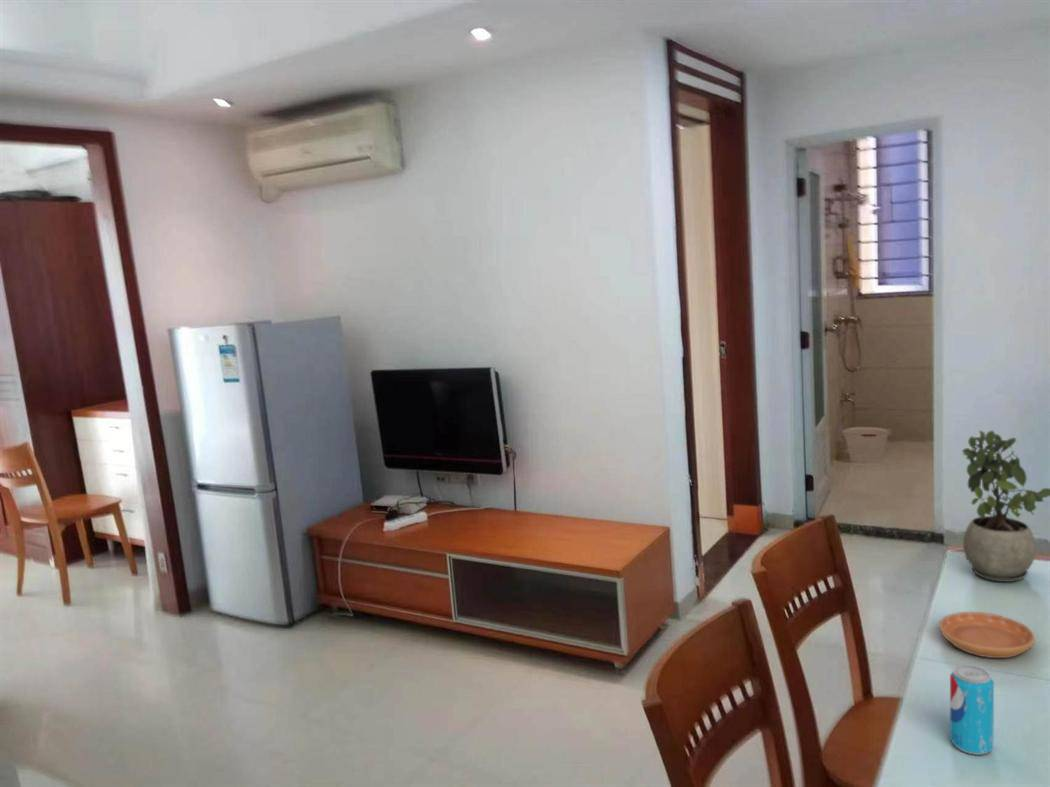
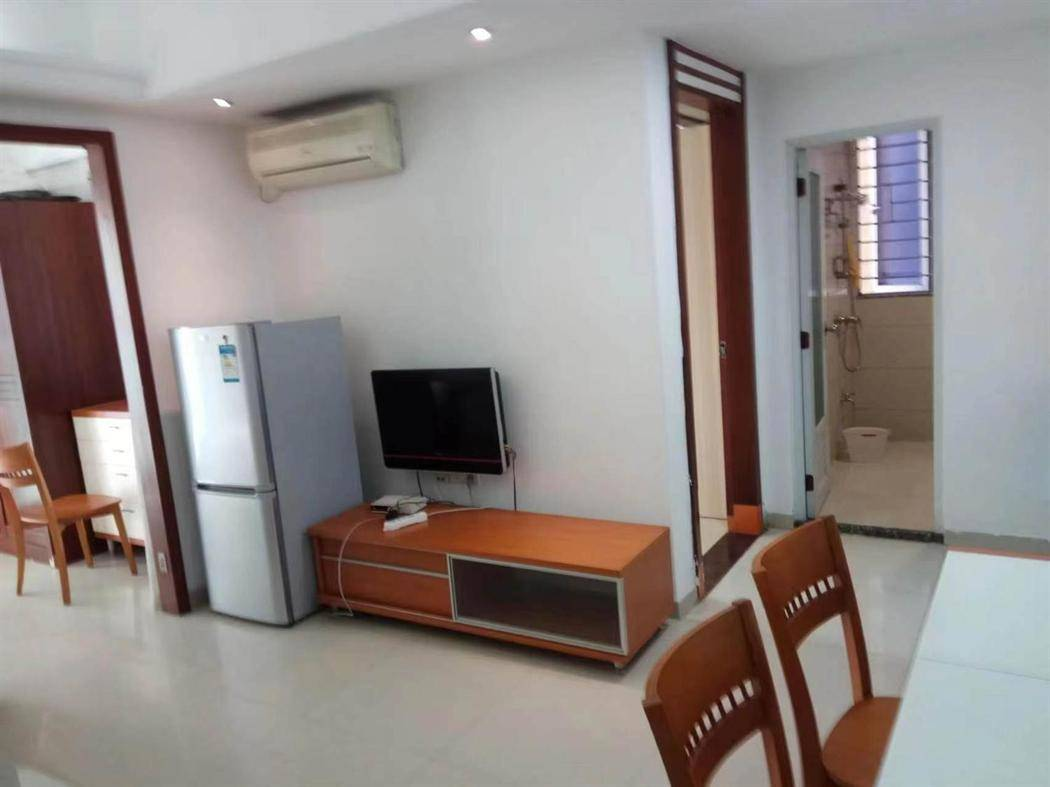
- beverage can [949,664,995,756]
- potted plant [961,429,1050,583]
- saucer [938,611,1036,659]
